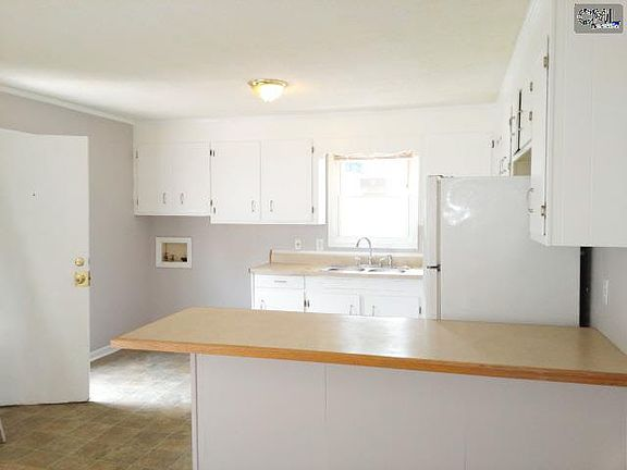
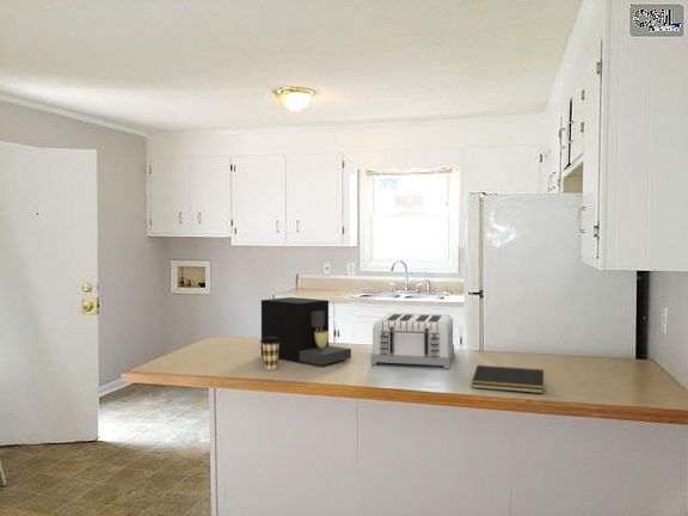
+ toaster [370,312,455,369]
+ notepad [471,364,545,394]
+ coffee cup [259,337,281,371]
+ coffee maker [260,296,352,366]
